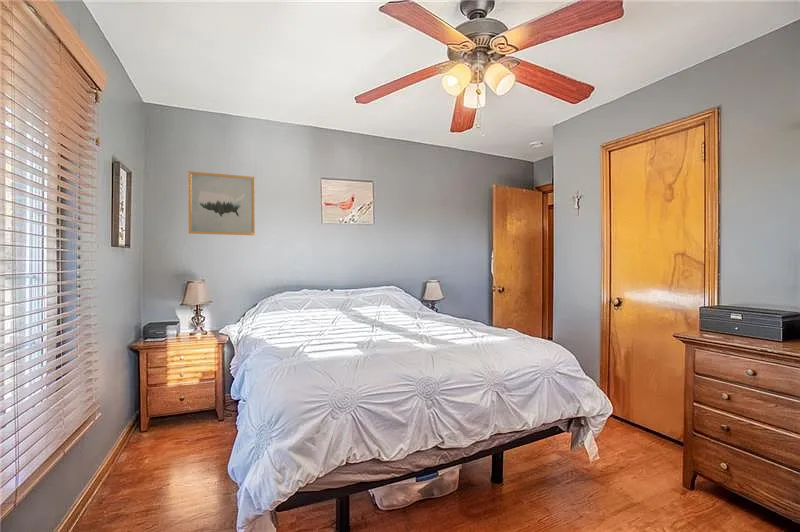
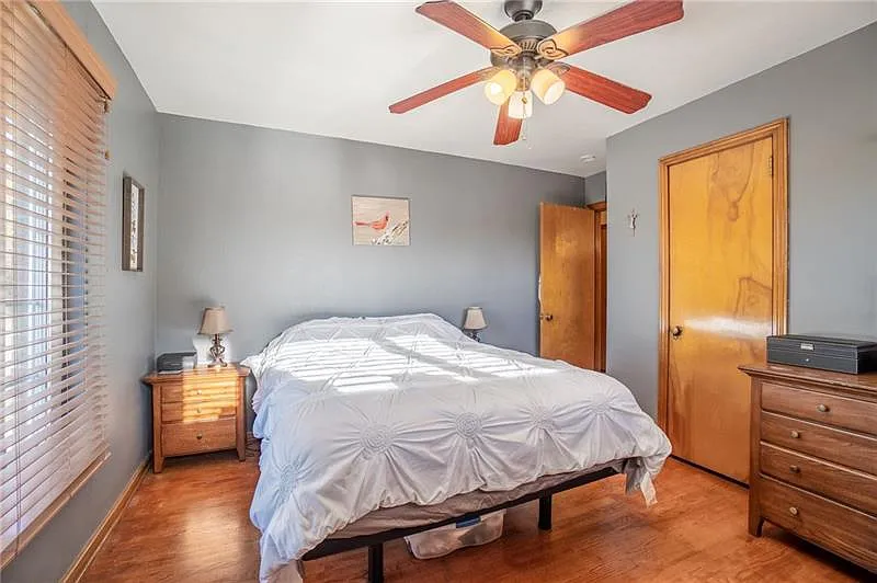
- wall art [187,170,256,236]
